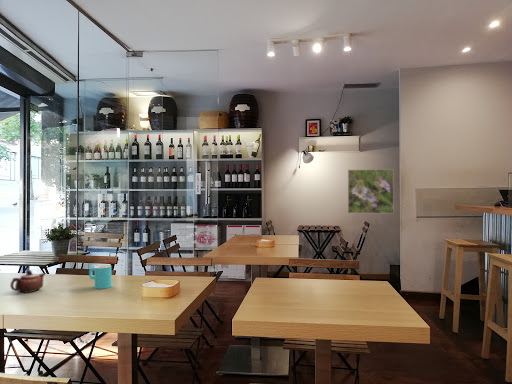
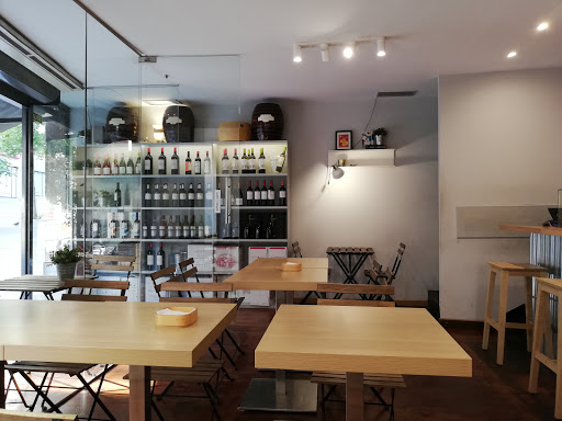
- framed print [347,168,395,215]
- cup [88,264,112,290]
- teapot [9,269,46,294]
